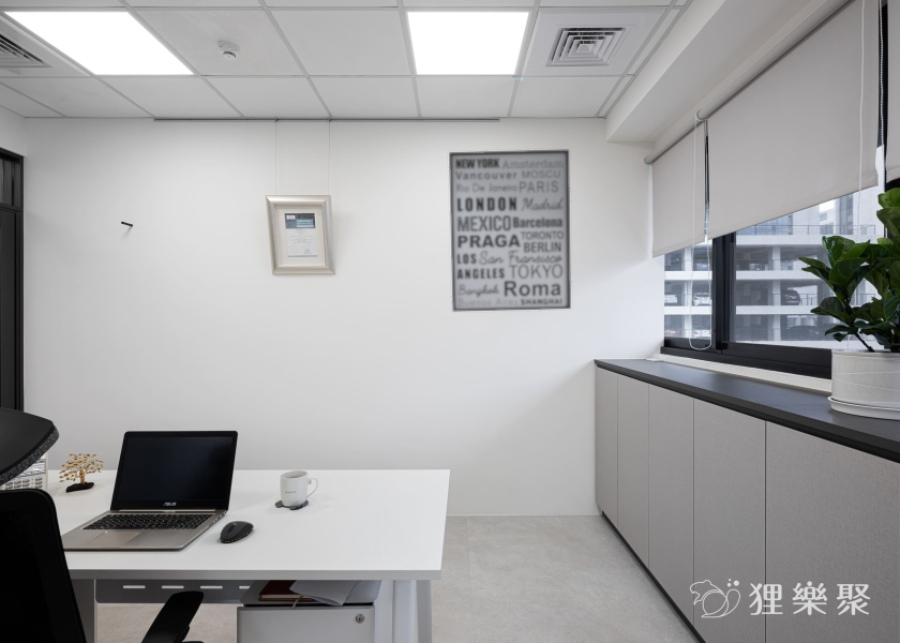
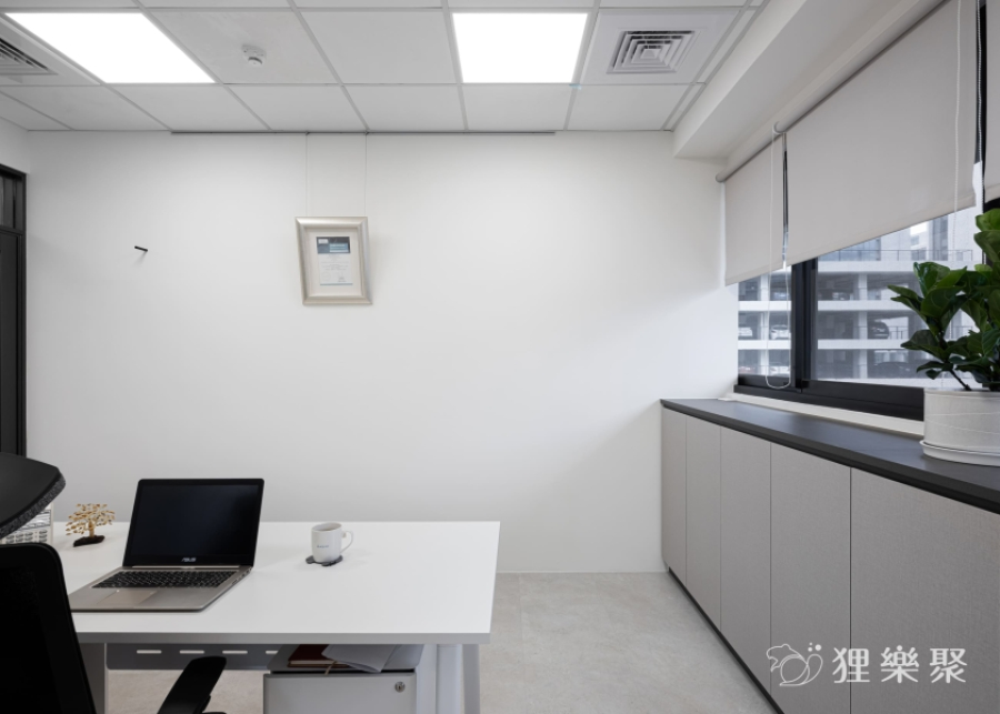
- wall art [448,148,572,312]
- mouse [219,520,255,544]
